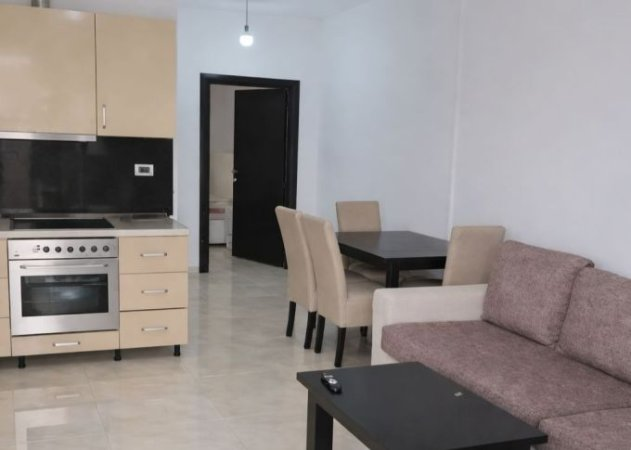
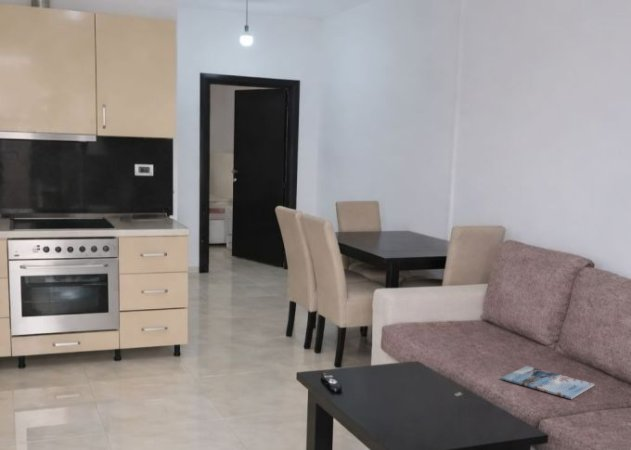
+ magazine [500,365,595,400]
